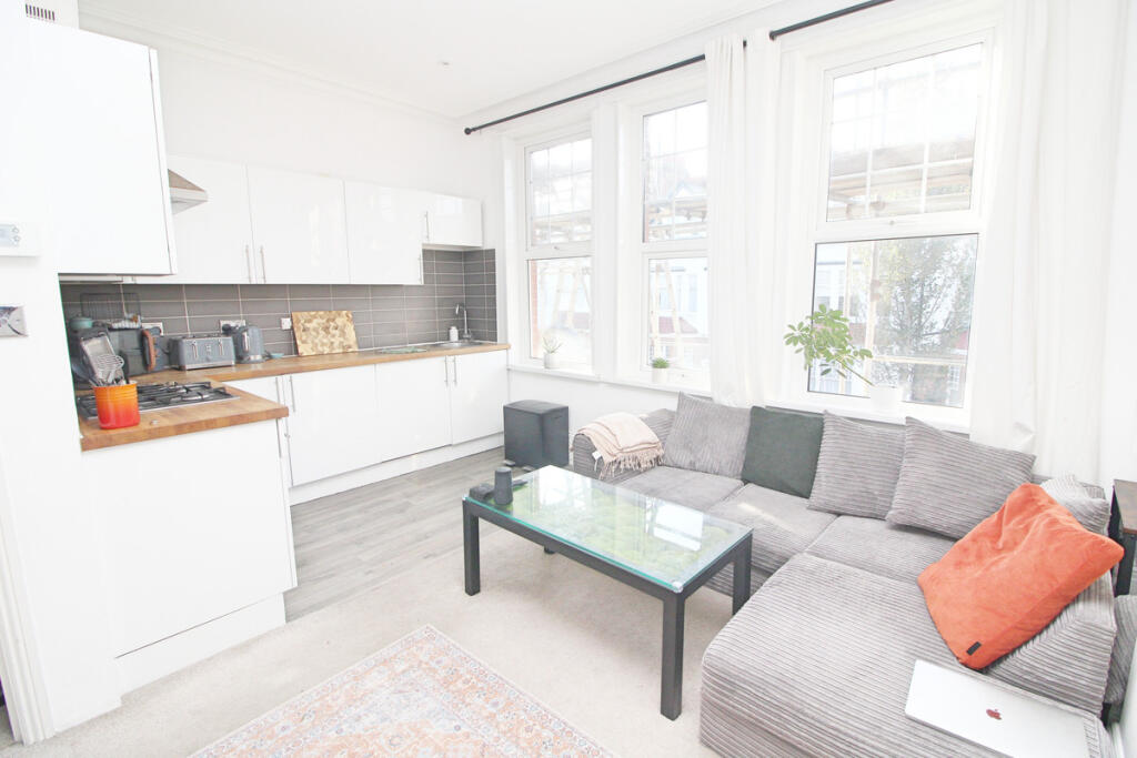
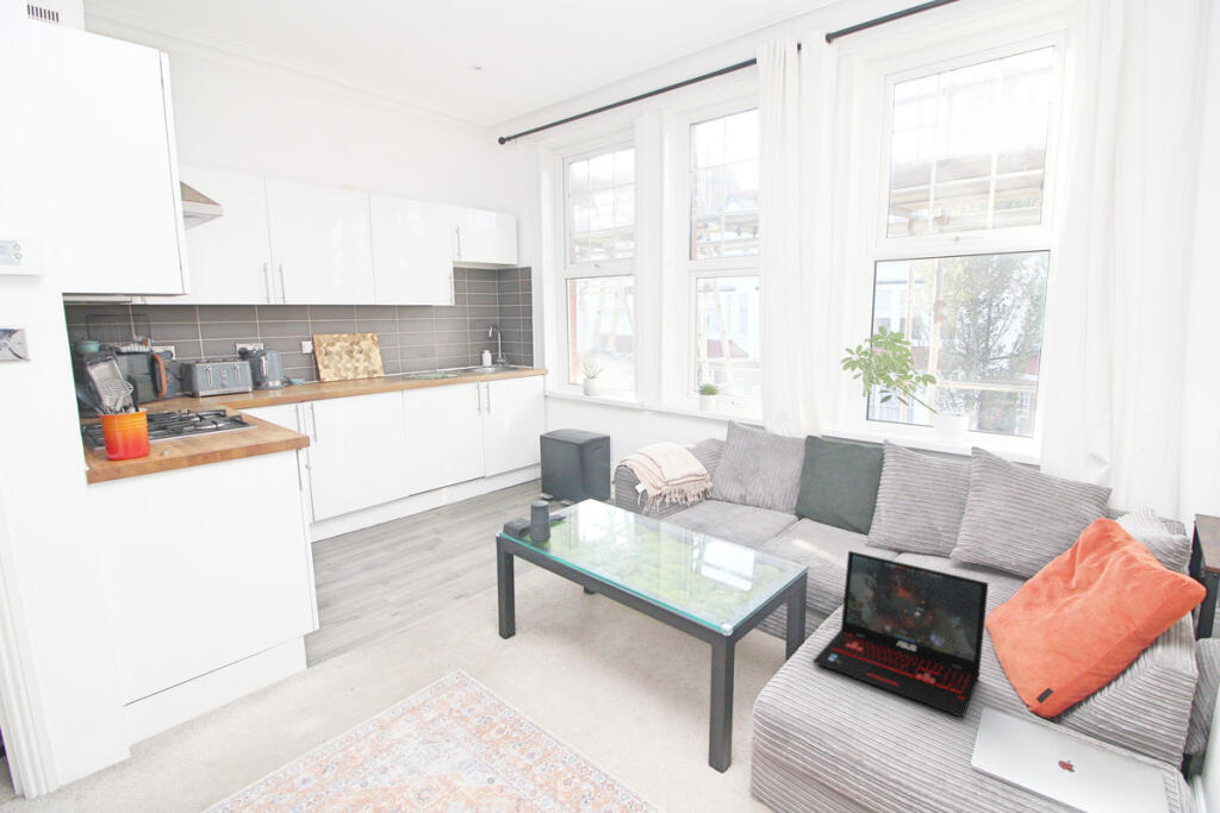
+ laptop [811,550,990,719]
